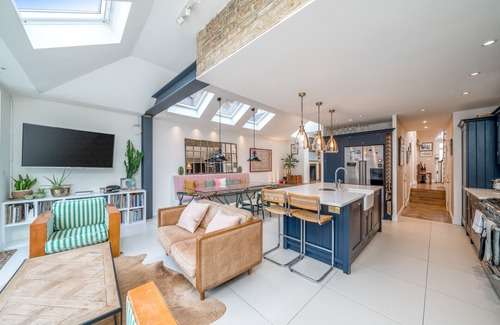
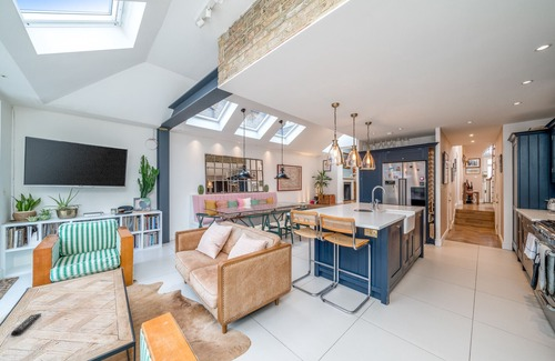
+ remote control [10,312,42,337]
